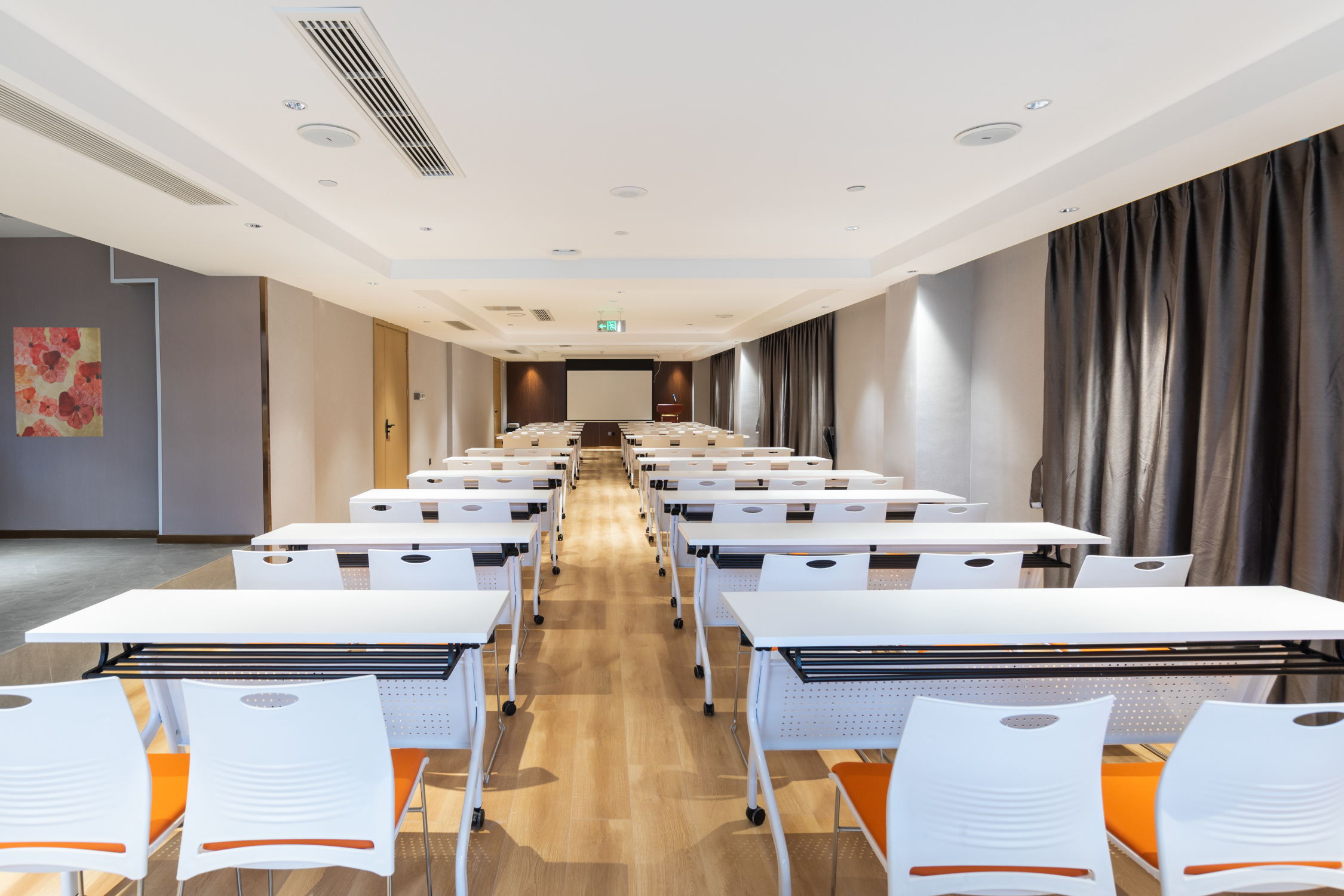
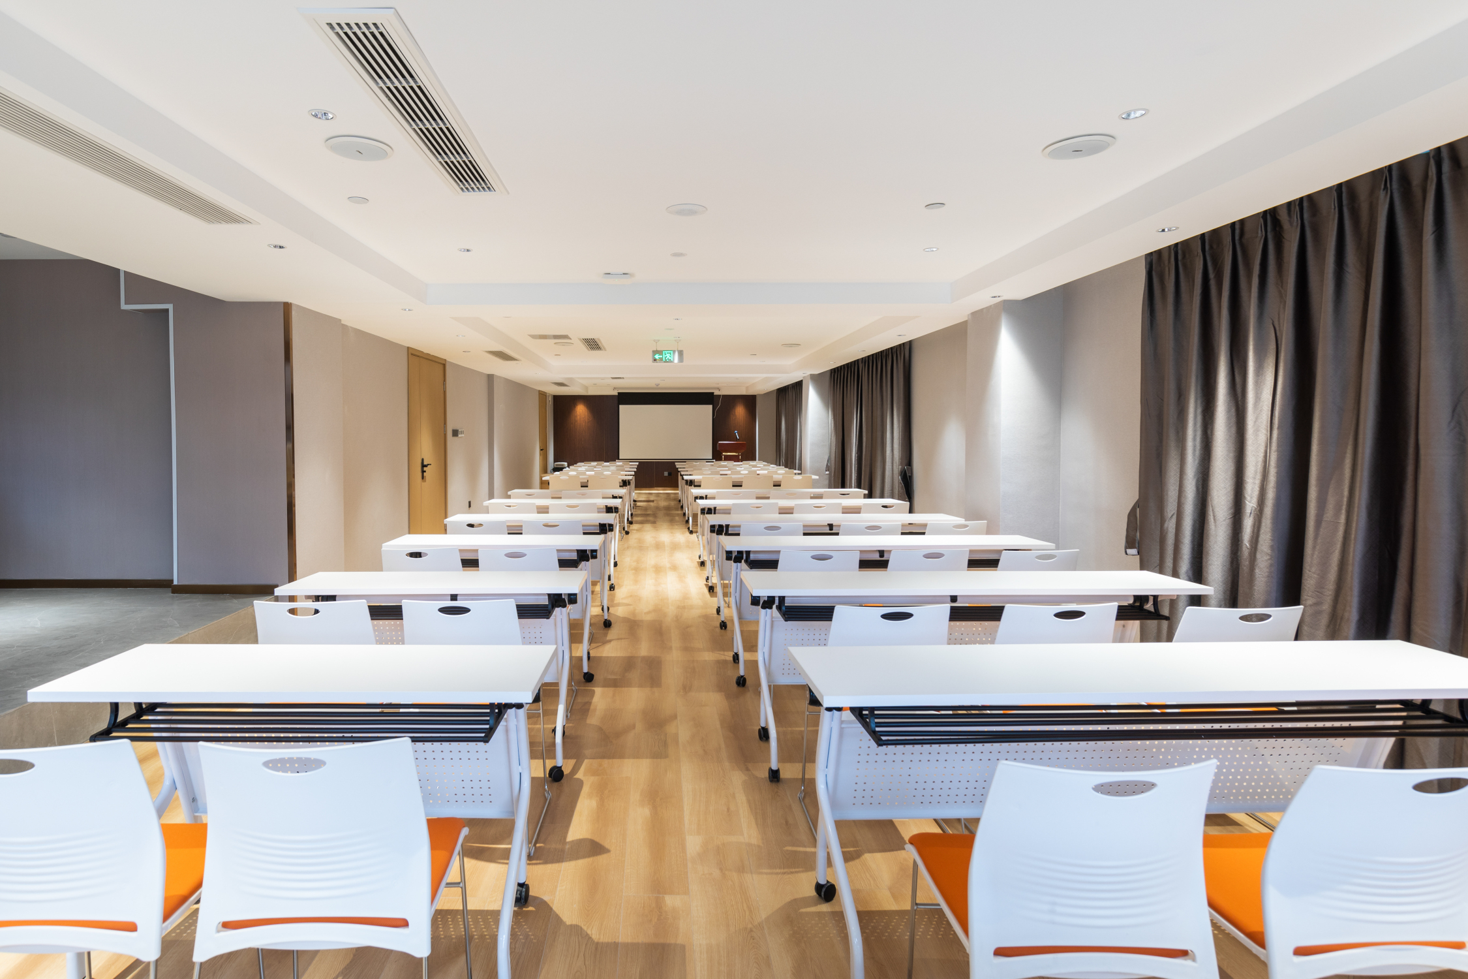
- wall art [13,327,104,437]
